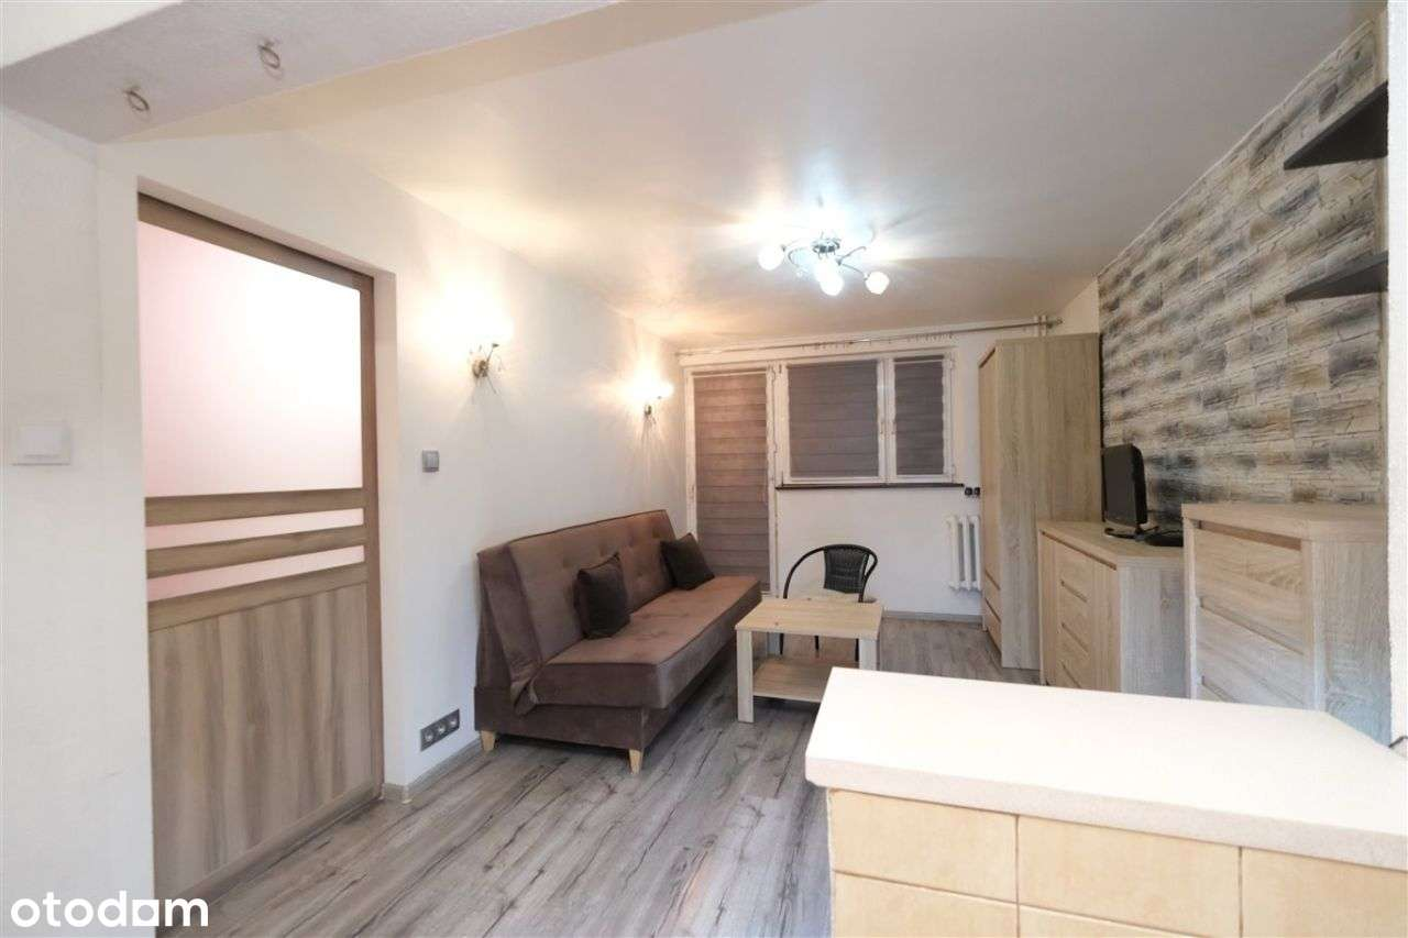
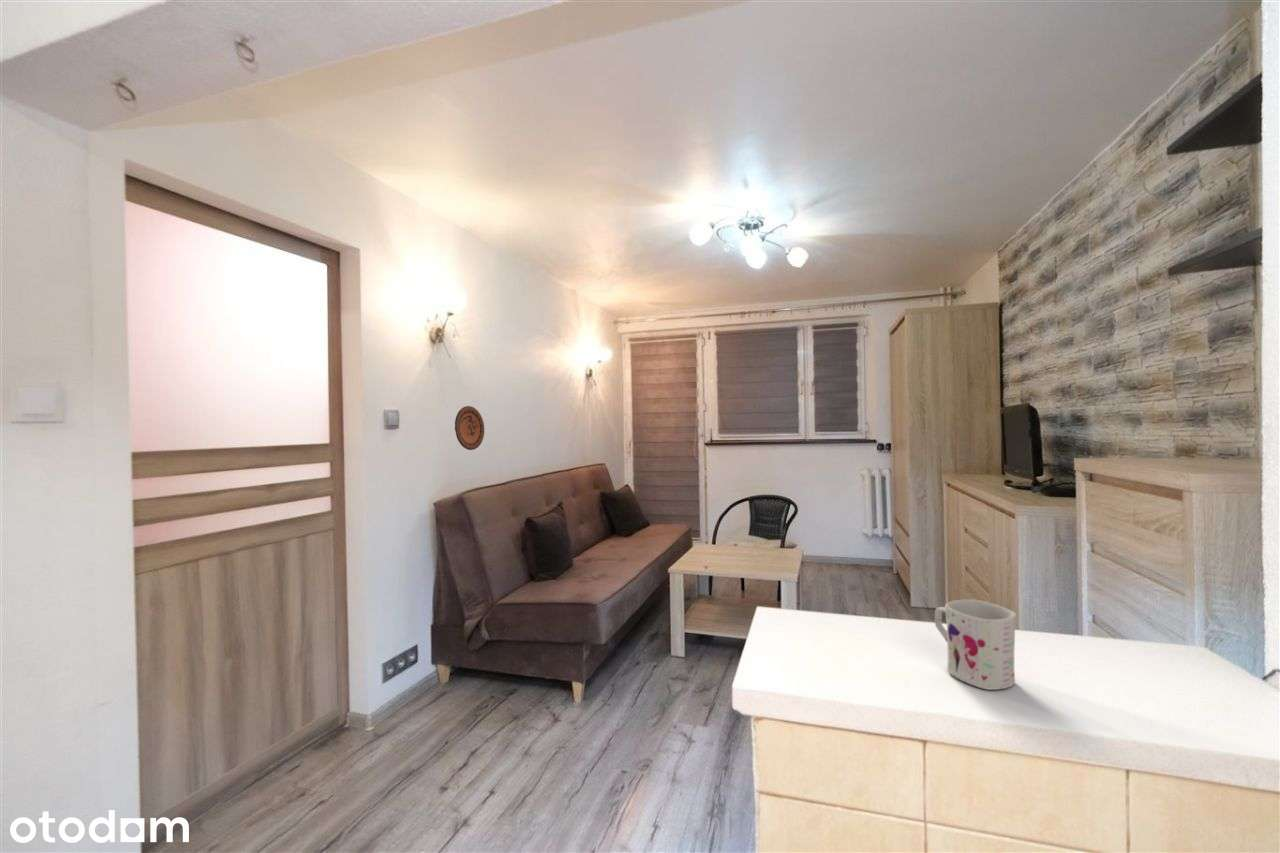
+ decorative plate [454,405,485,451]
+ mug [934,598,1017,691]
